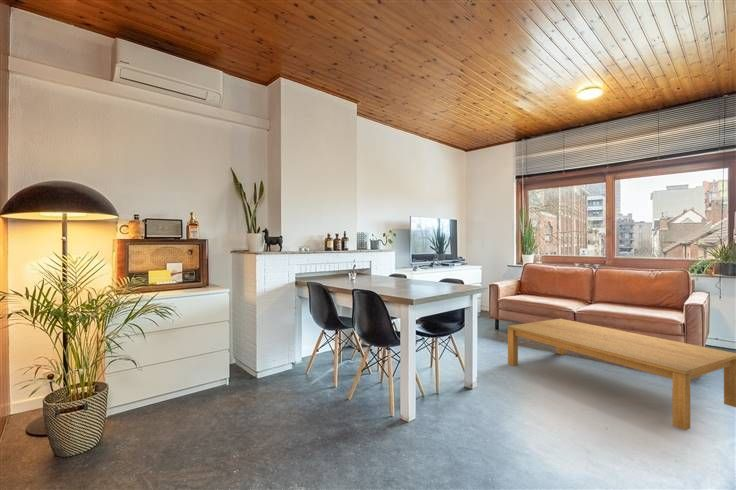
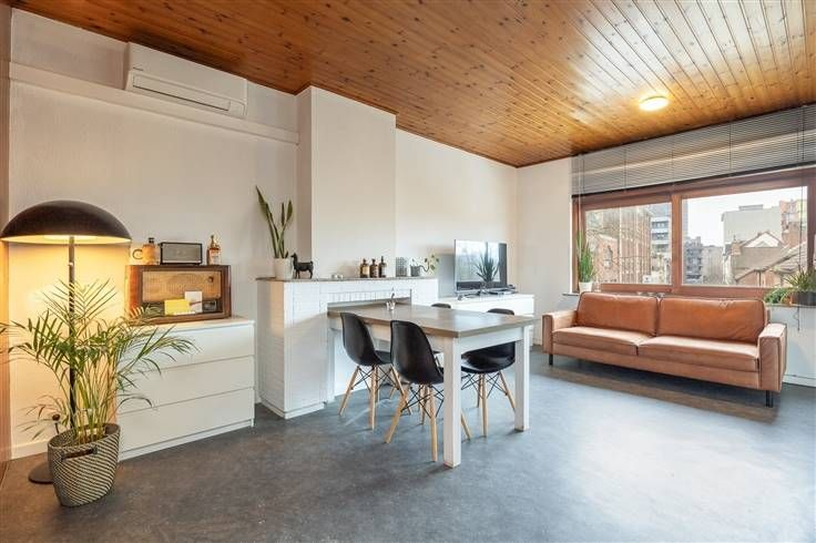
- coffee table [506,318,736,432]
